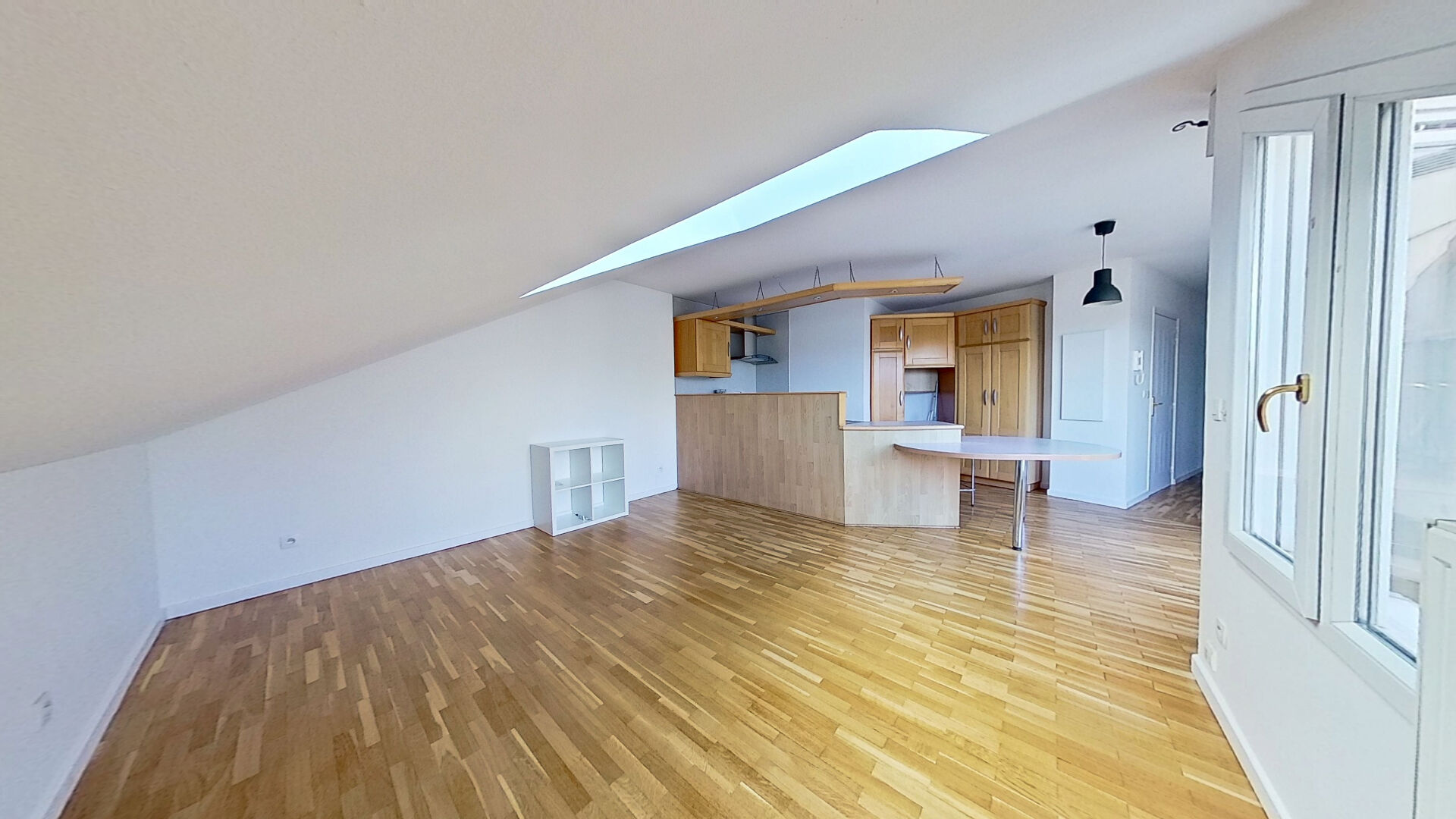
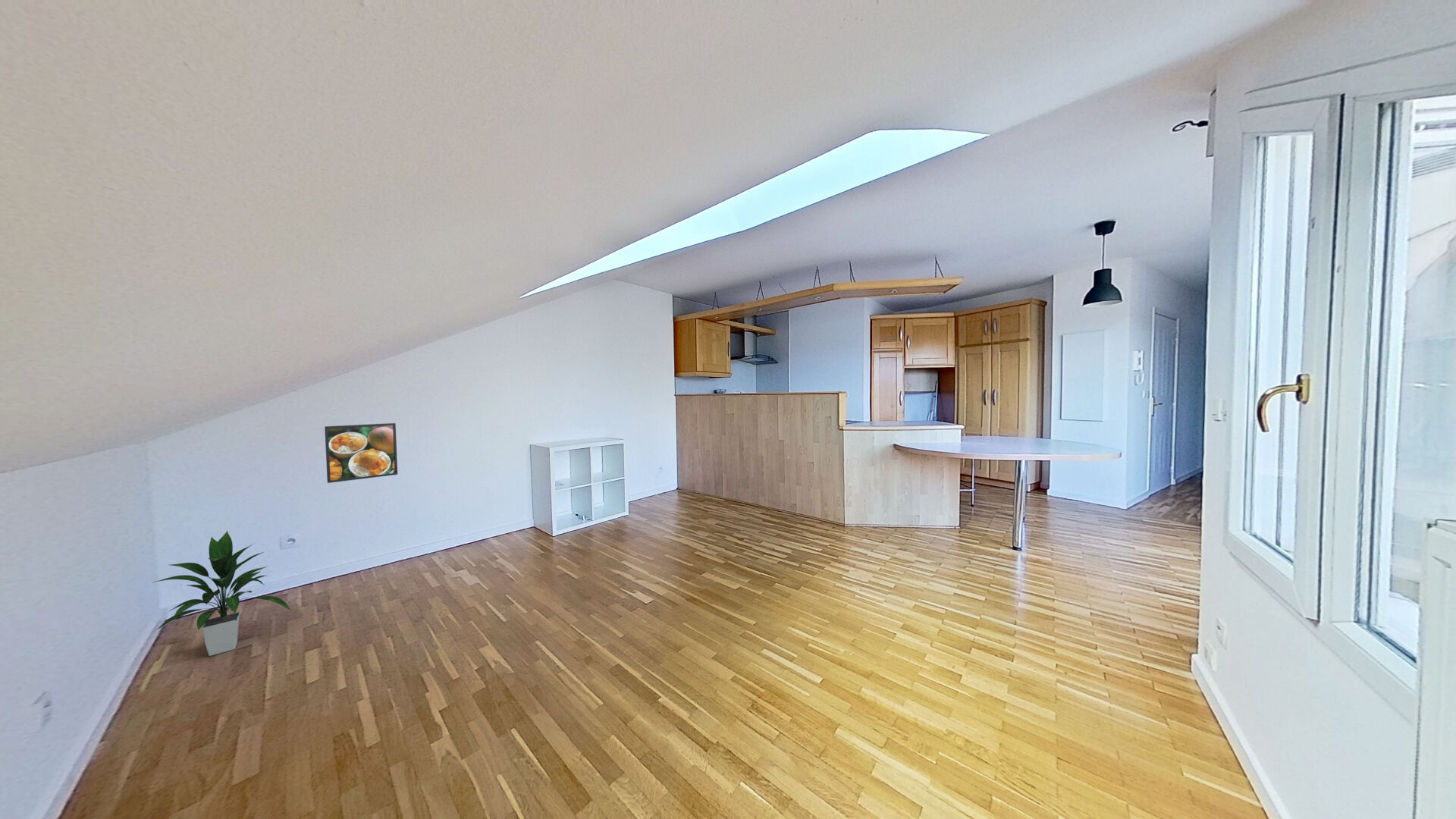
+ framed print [324,422,398,484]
+ indoor plant [152,530,292,657]
